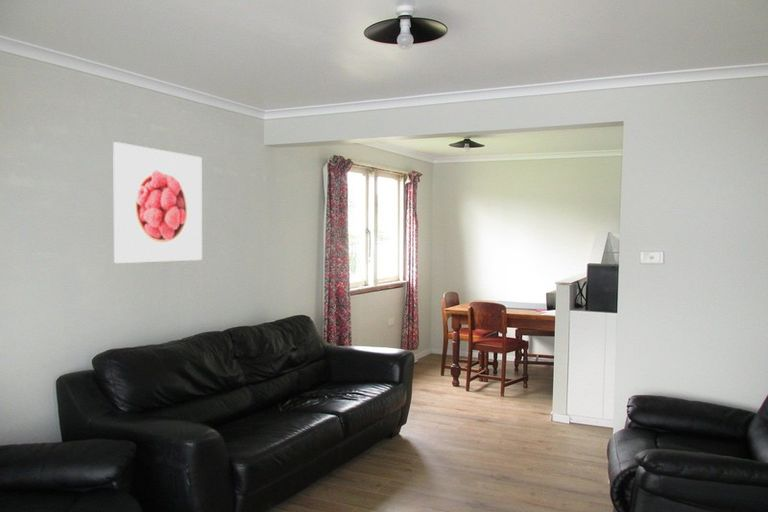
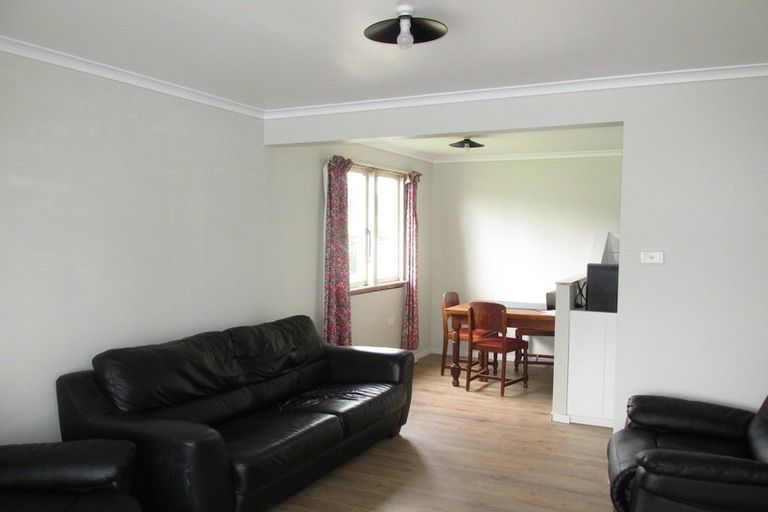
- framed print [112,141,203,264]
